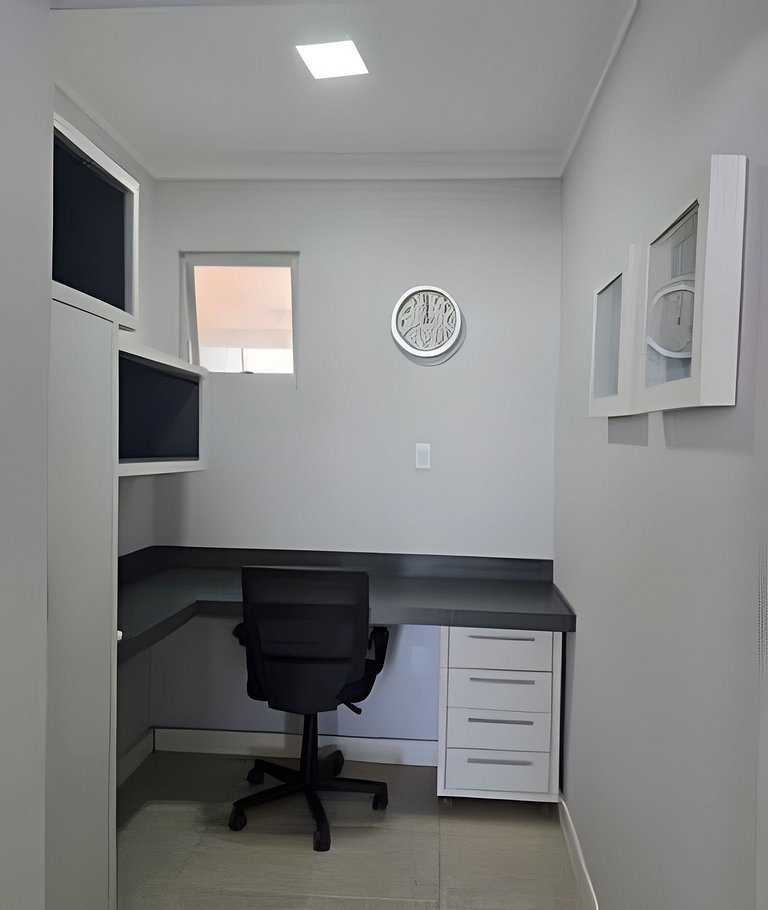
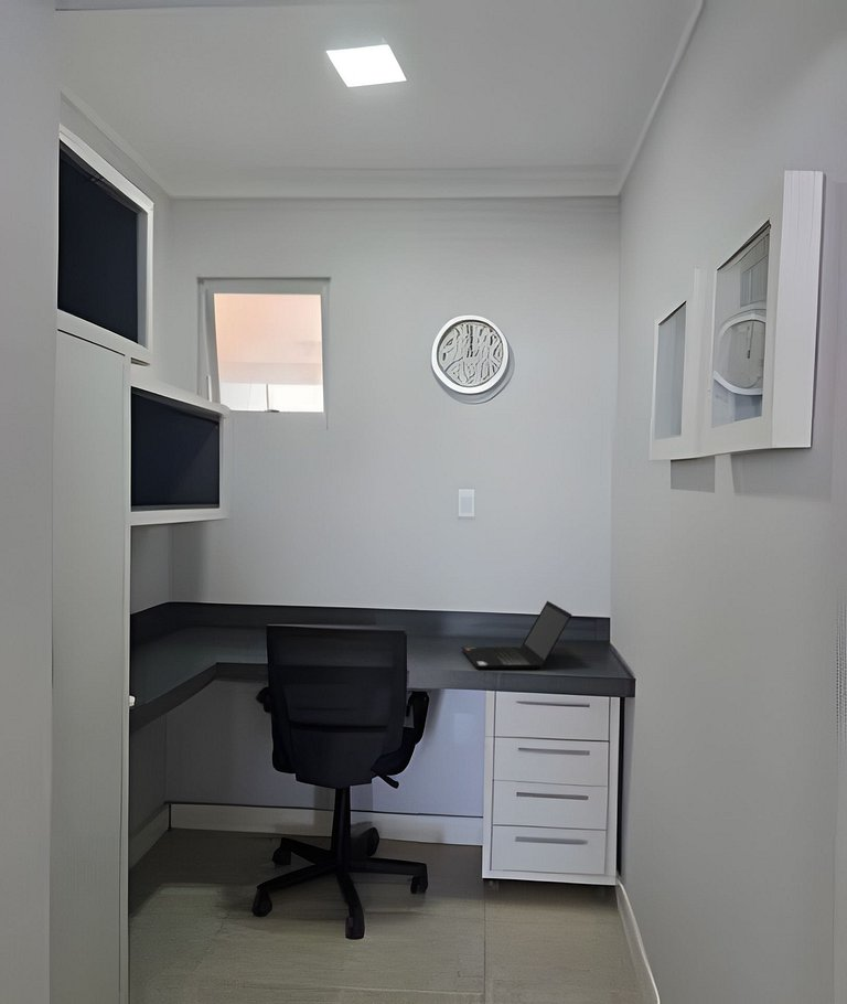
+ laptop computer [460,600,572,671]
